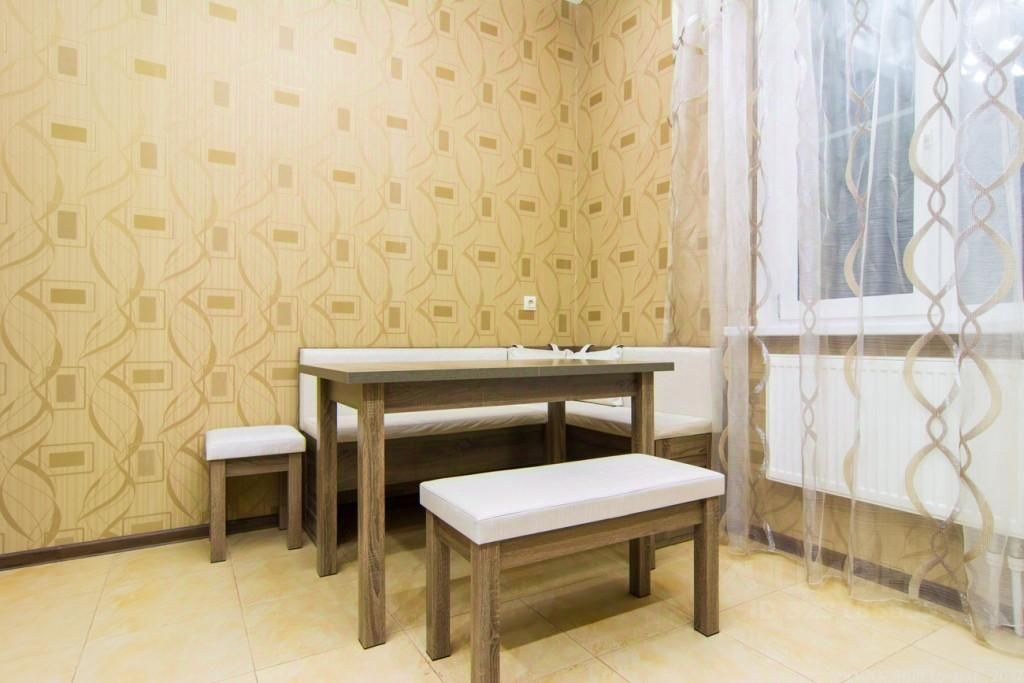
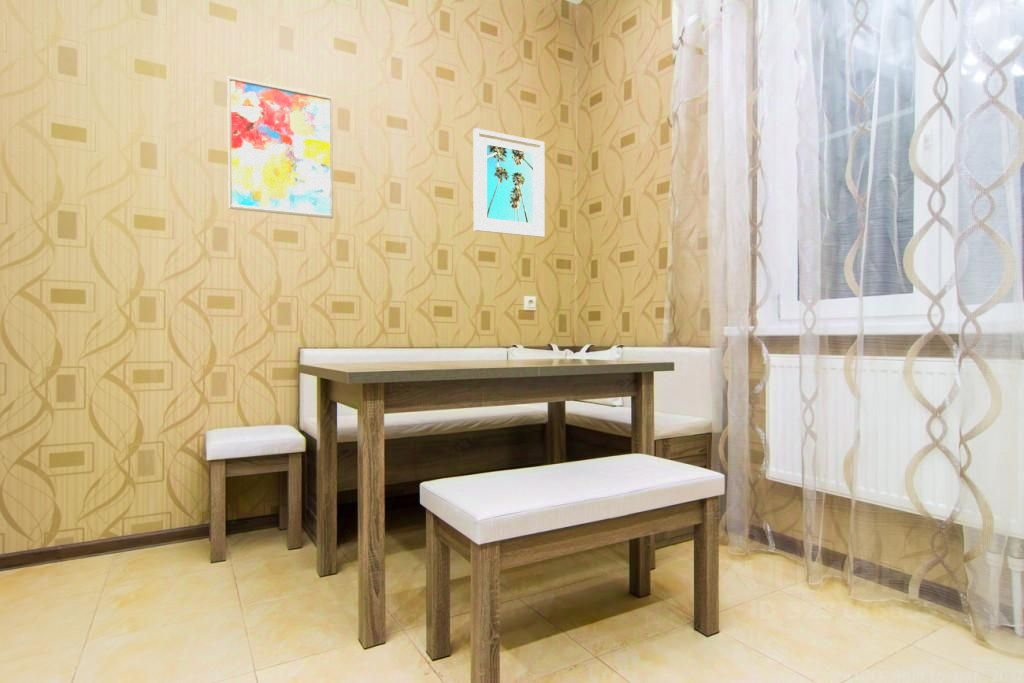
+ wall art [226,75,335,220]
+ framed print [472,127,546,238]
